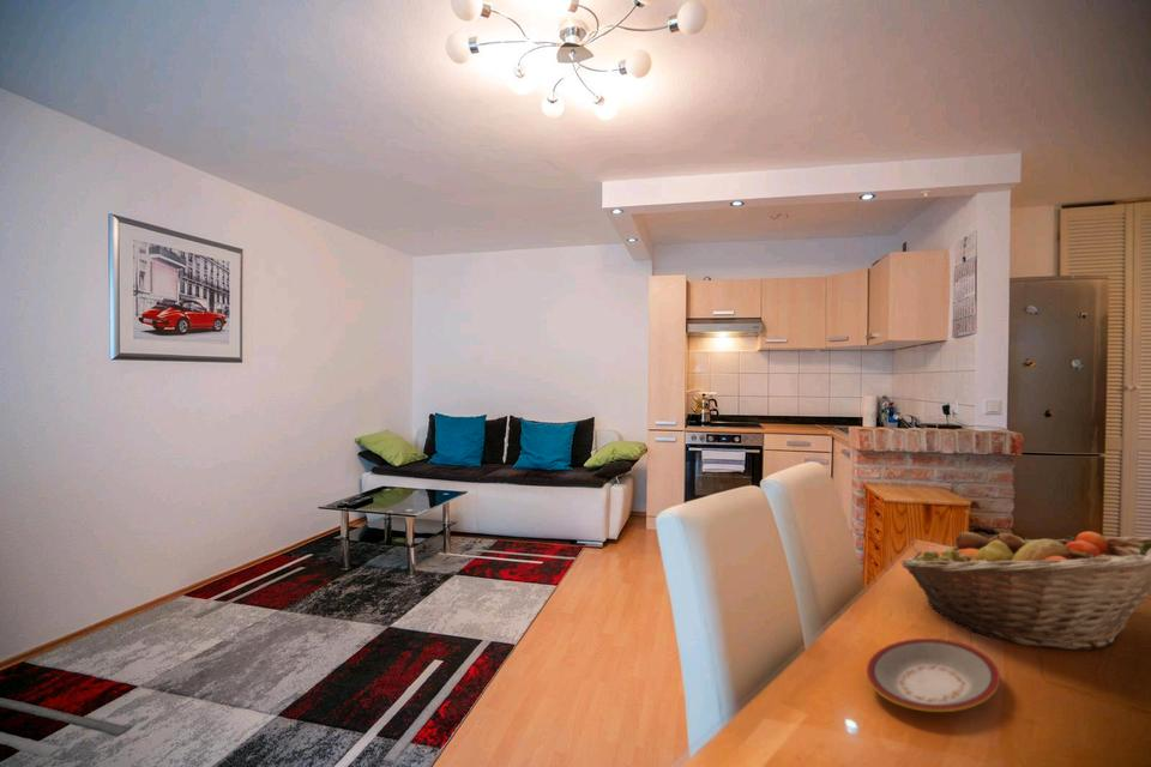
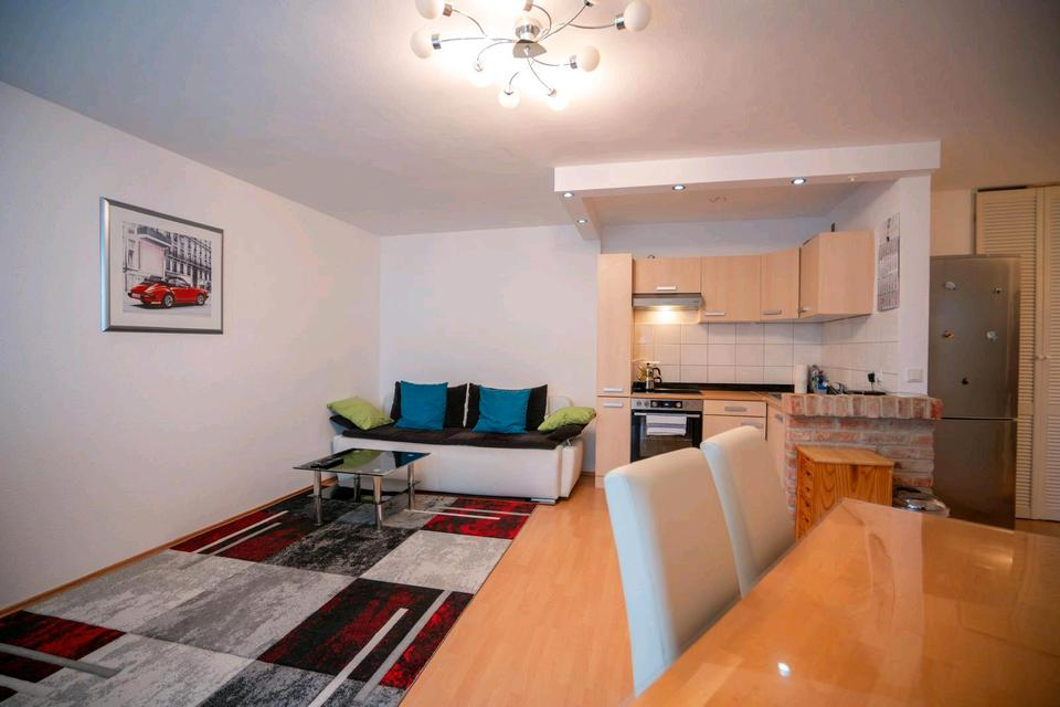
- plate [866,638,1001,713]
- fruit basket [900,526,1151,652]
